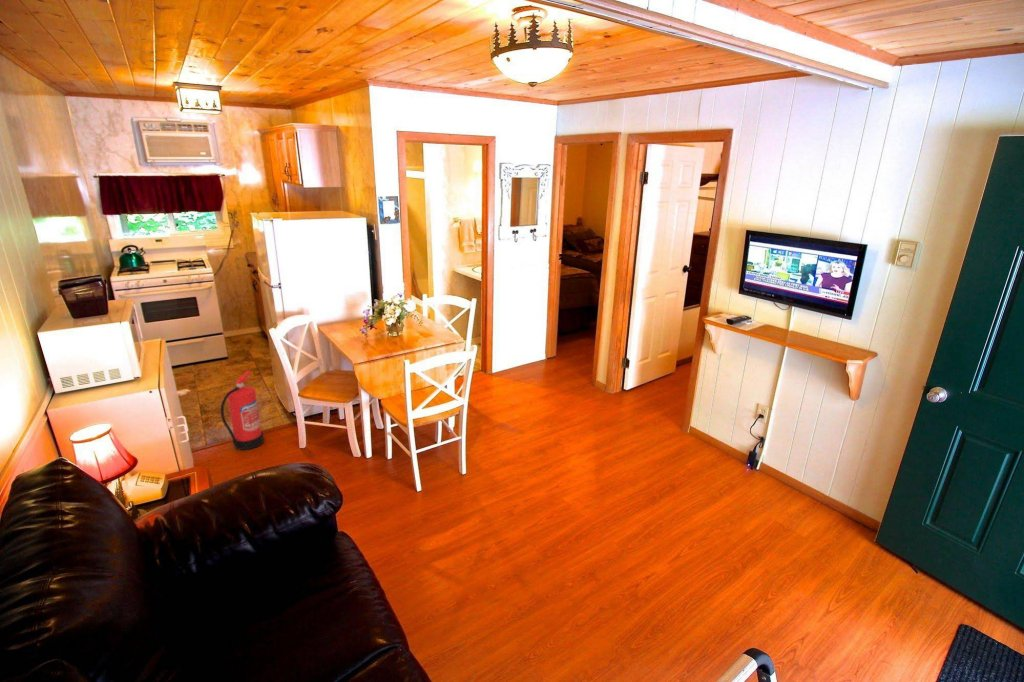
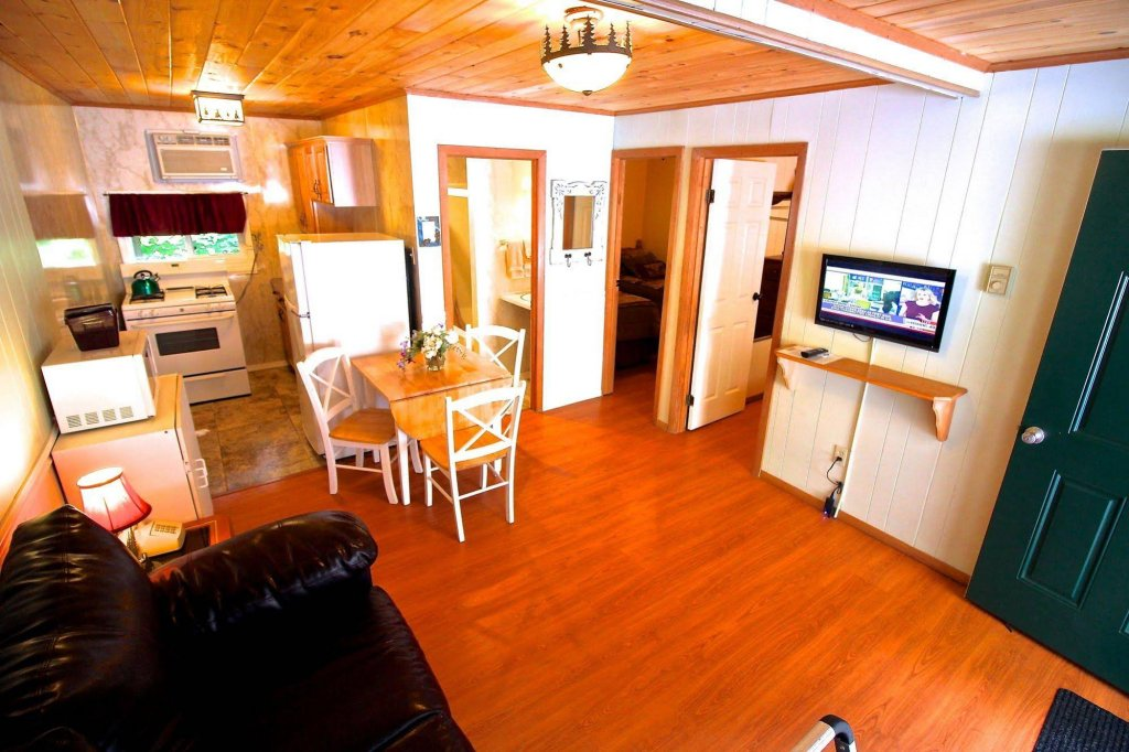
- fire extinguisher [220,369,265,451]
